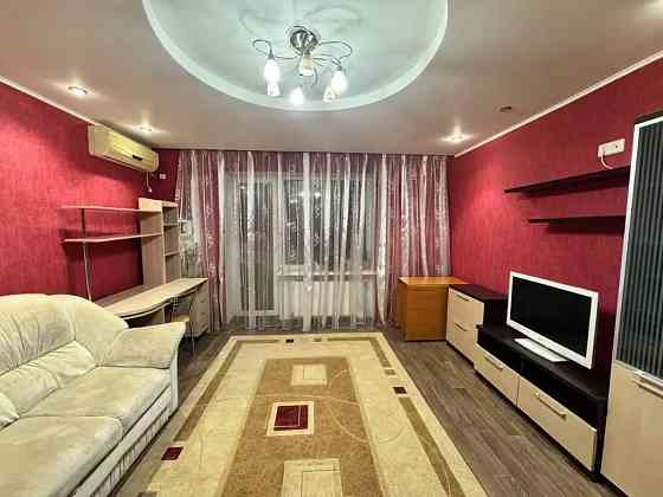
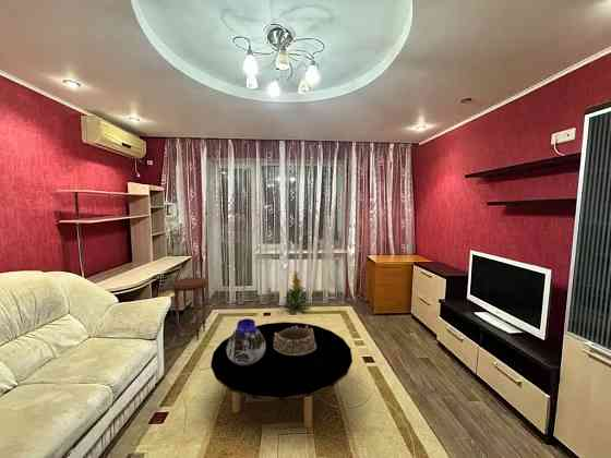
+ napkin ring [273,326,316,357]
+ side table [170,276,209,341]
+ vase [227,318,265,366]
+ coffee table [209,321,354,429]
+ indoor plant [281,268,311,312]
